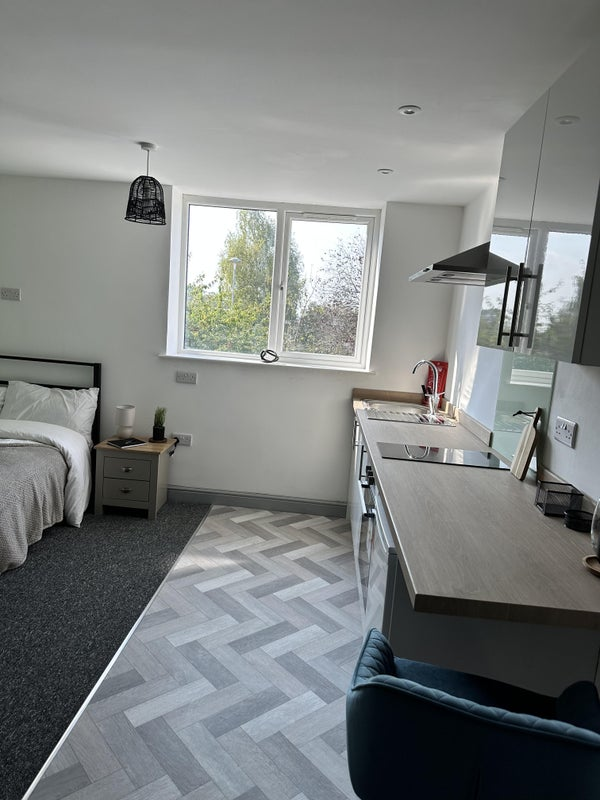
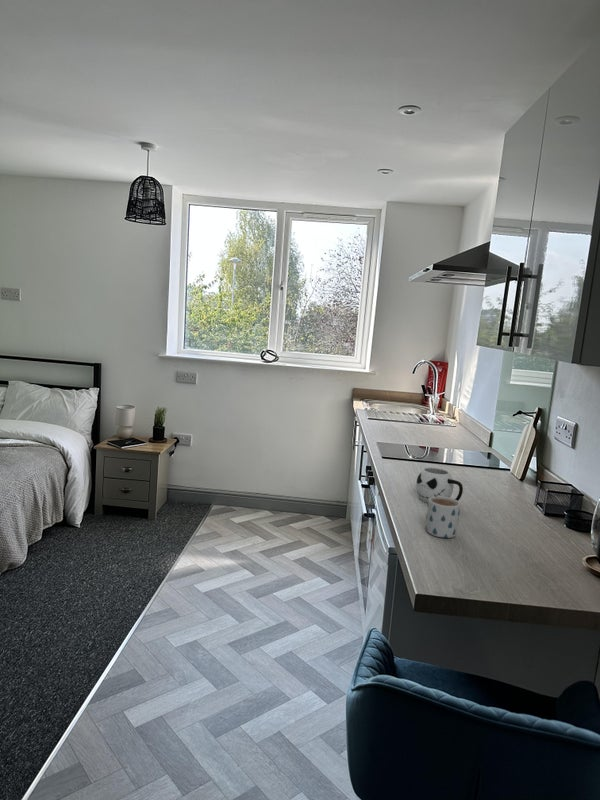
+ mug [415,466,464,504]
+ mug [425,496,462,539]
